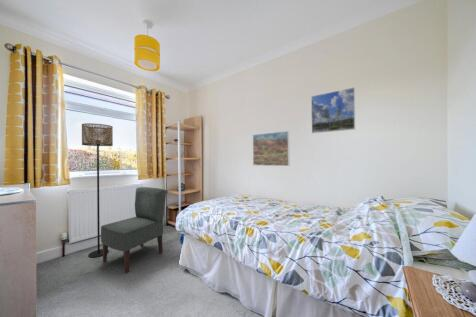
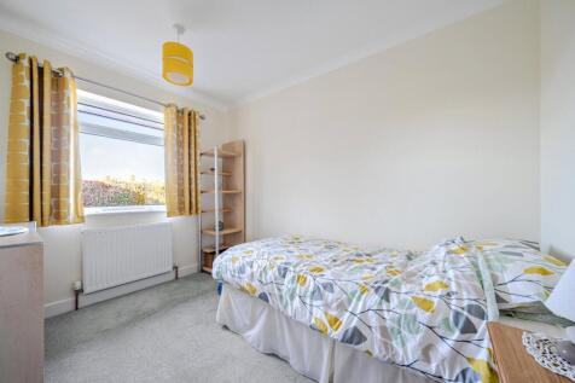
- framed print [252,130,290,167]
- floor lamp [81,122,114,259]
- chair [100,186,167,274]
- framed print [310,86,356,134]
